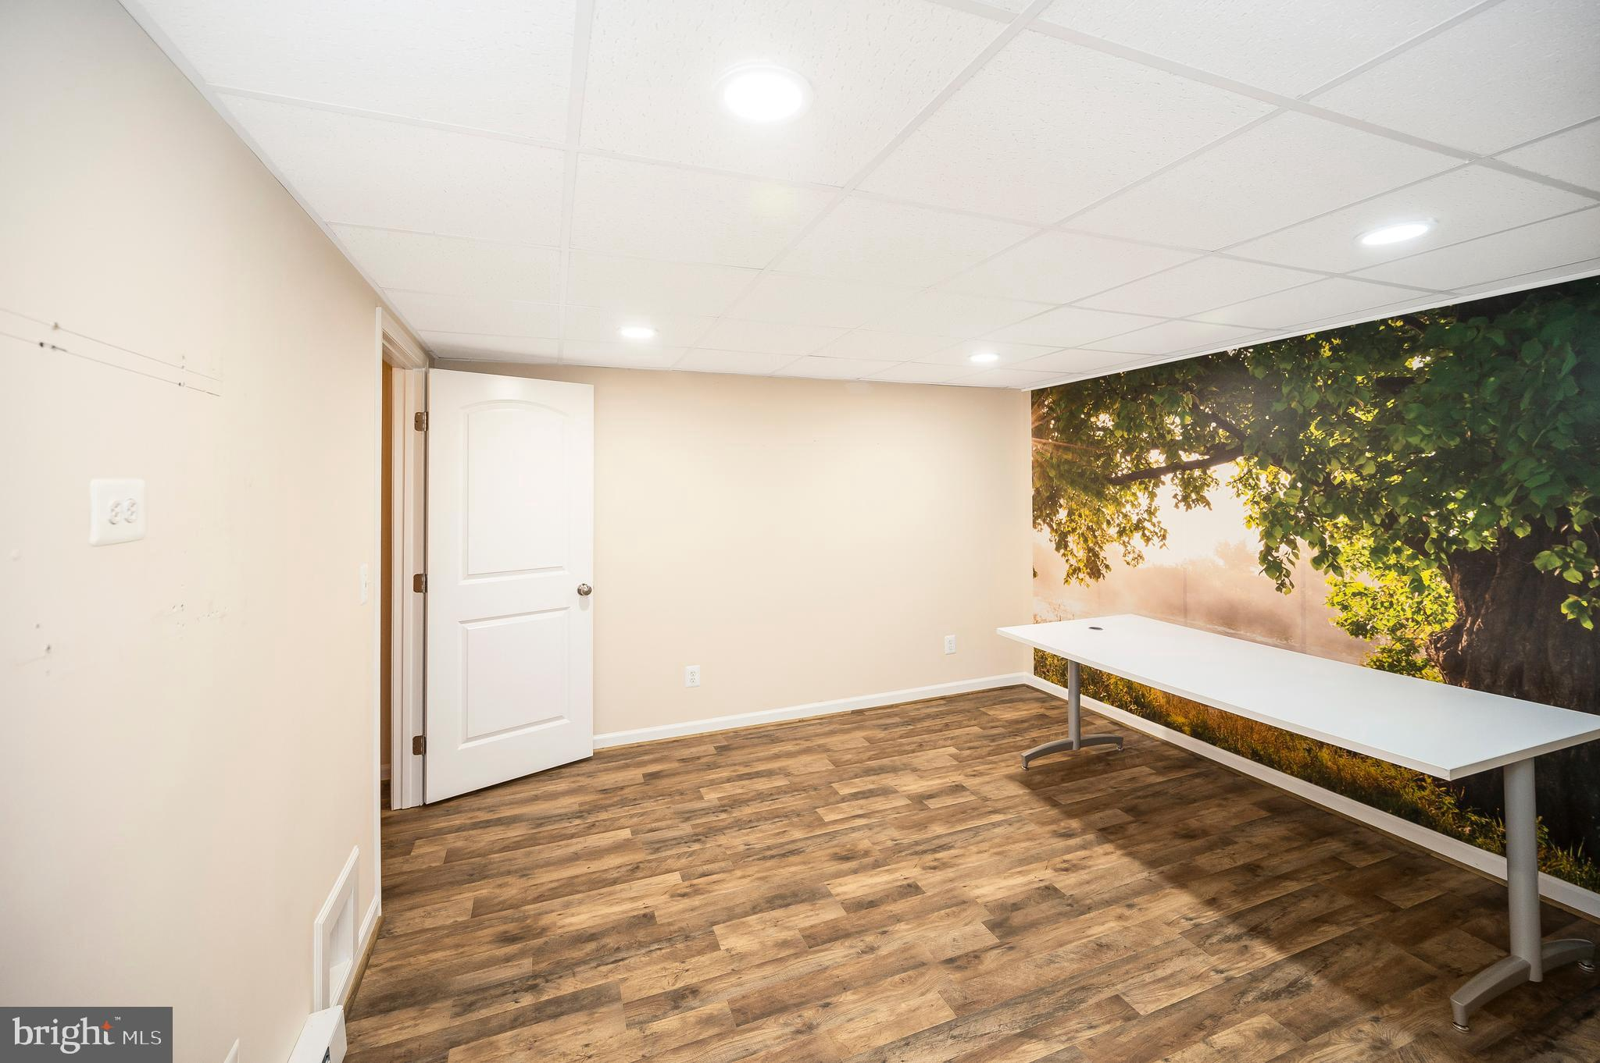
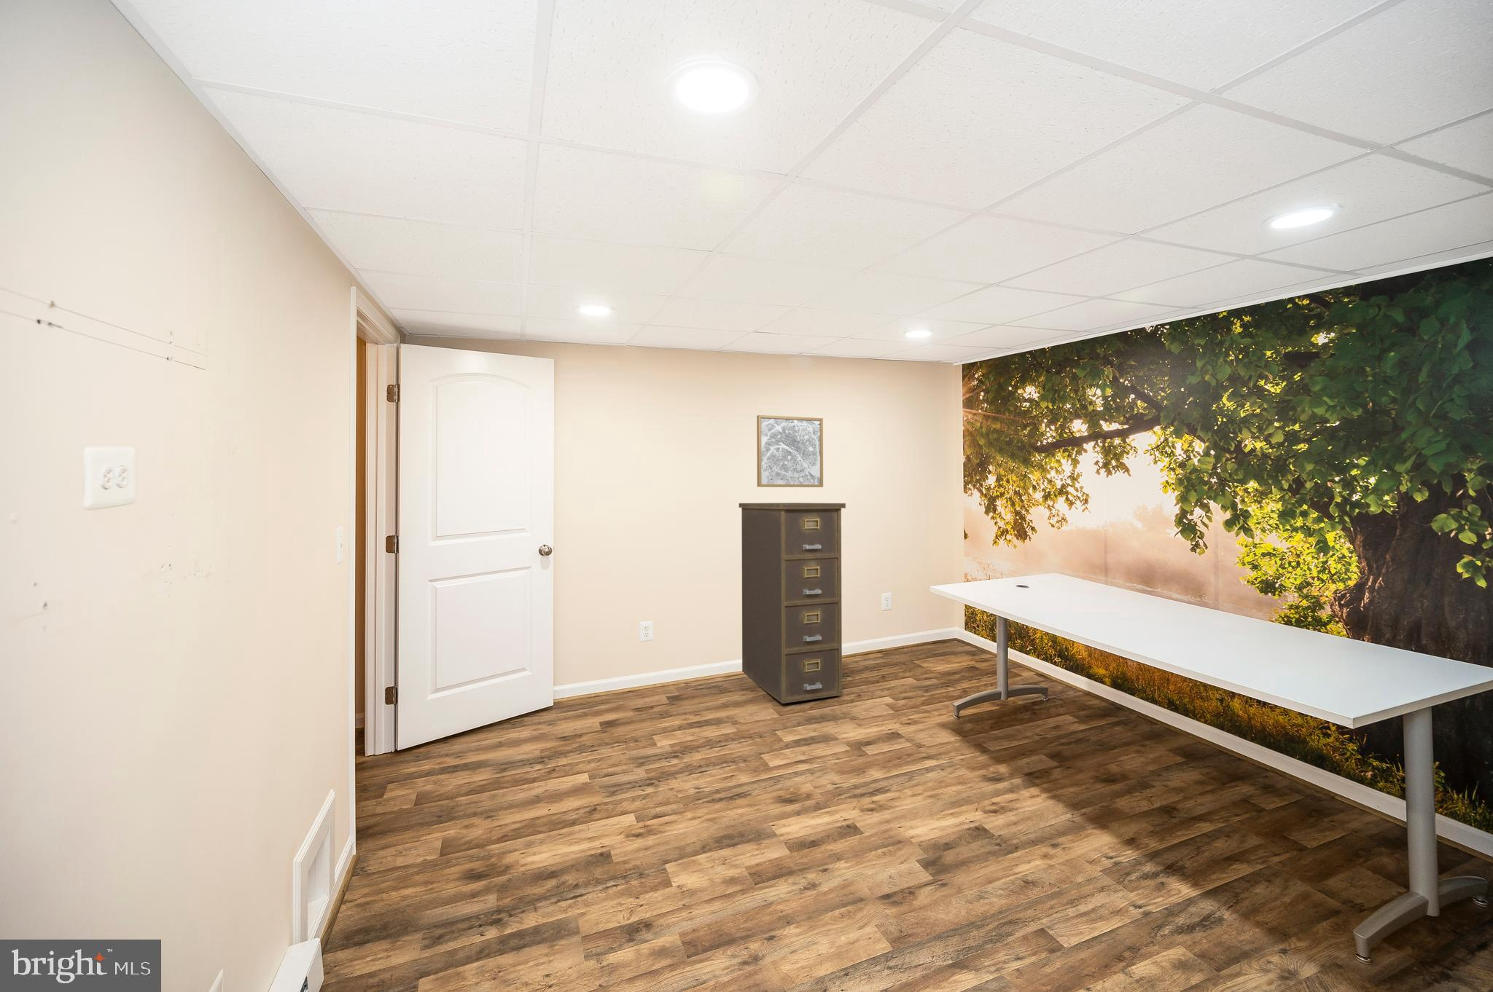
+ filing cabinet [739,502,846,704]
+ wall art [756,414,824,488]
